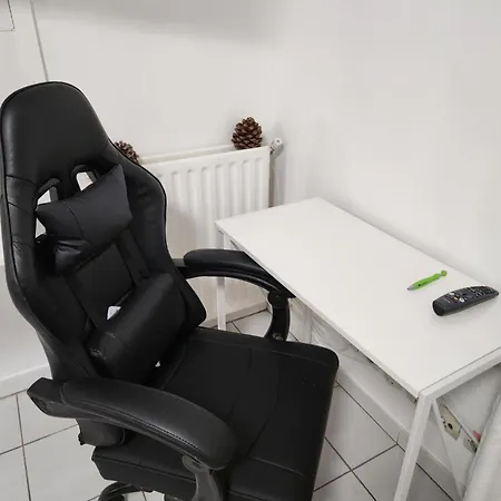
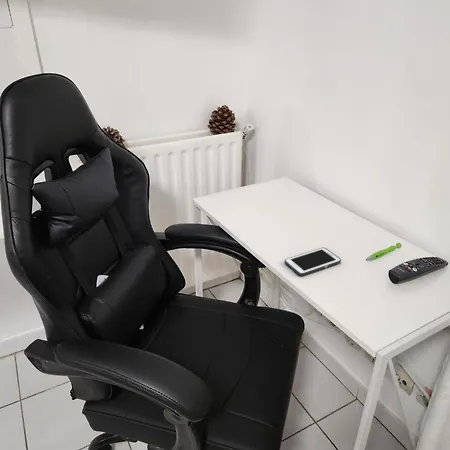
+ cell phone [284,247,342,277]
